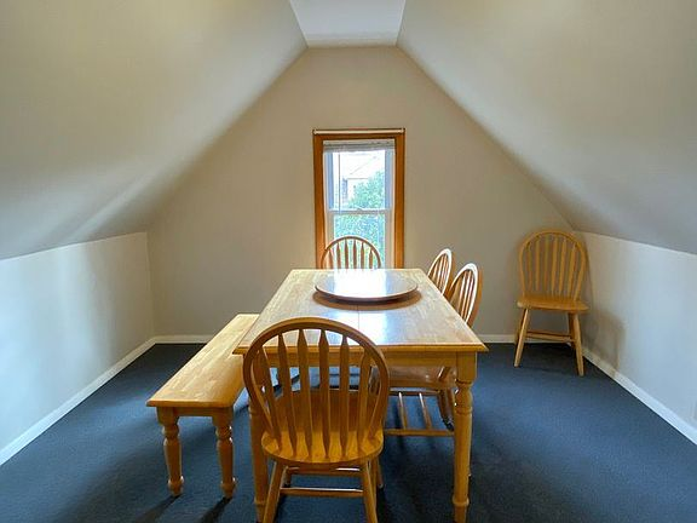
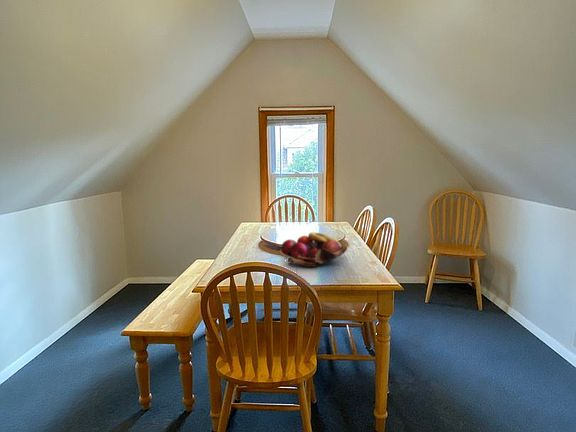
+ fruit basket [278,231,348,268]
